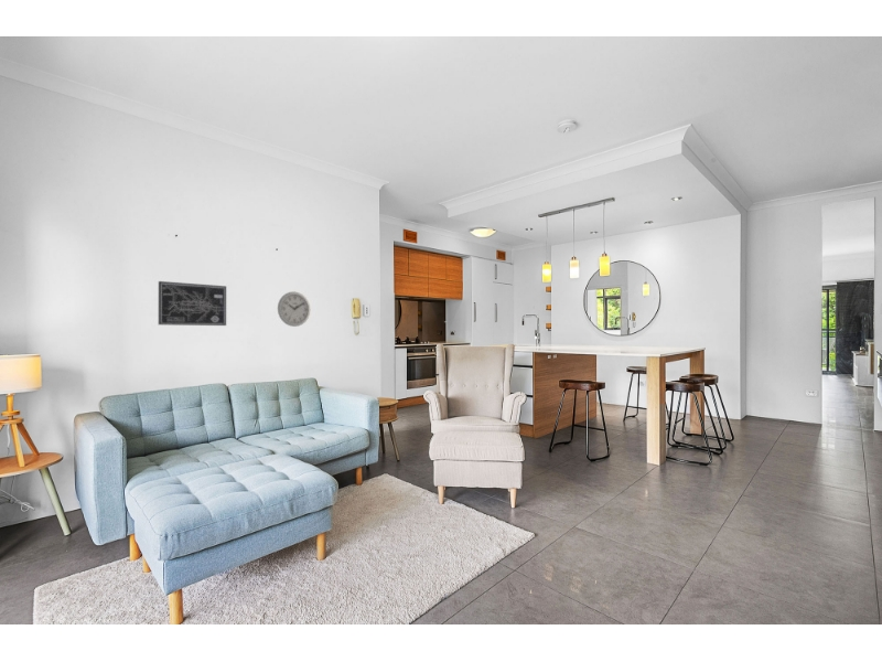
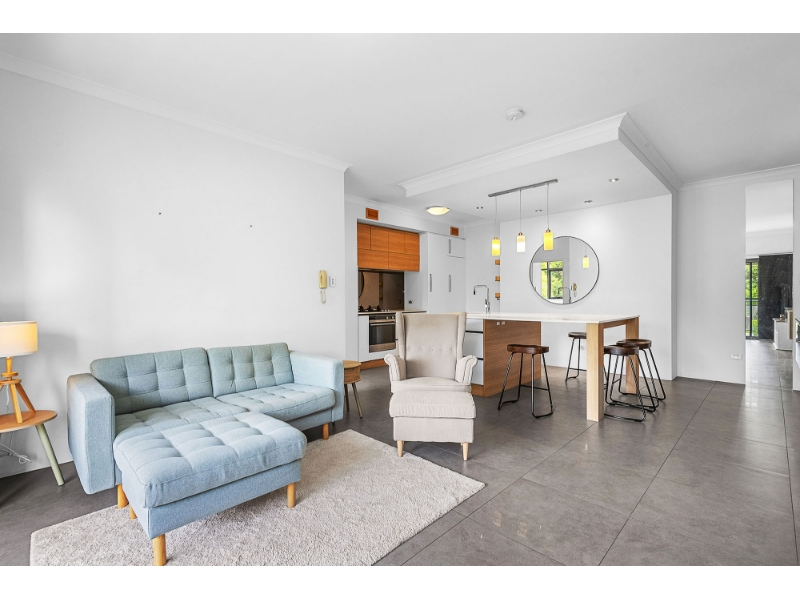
- wall art [158,280,227,327]
- wall clock [277,290,311,328]
